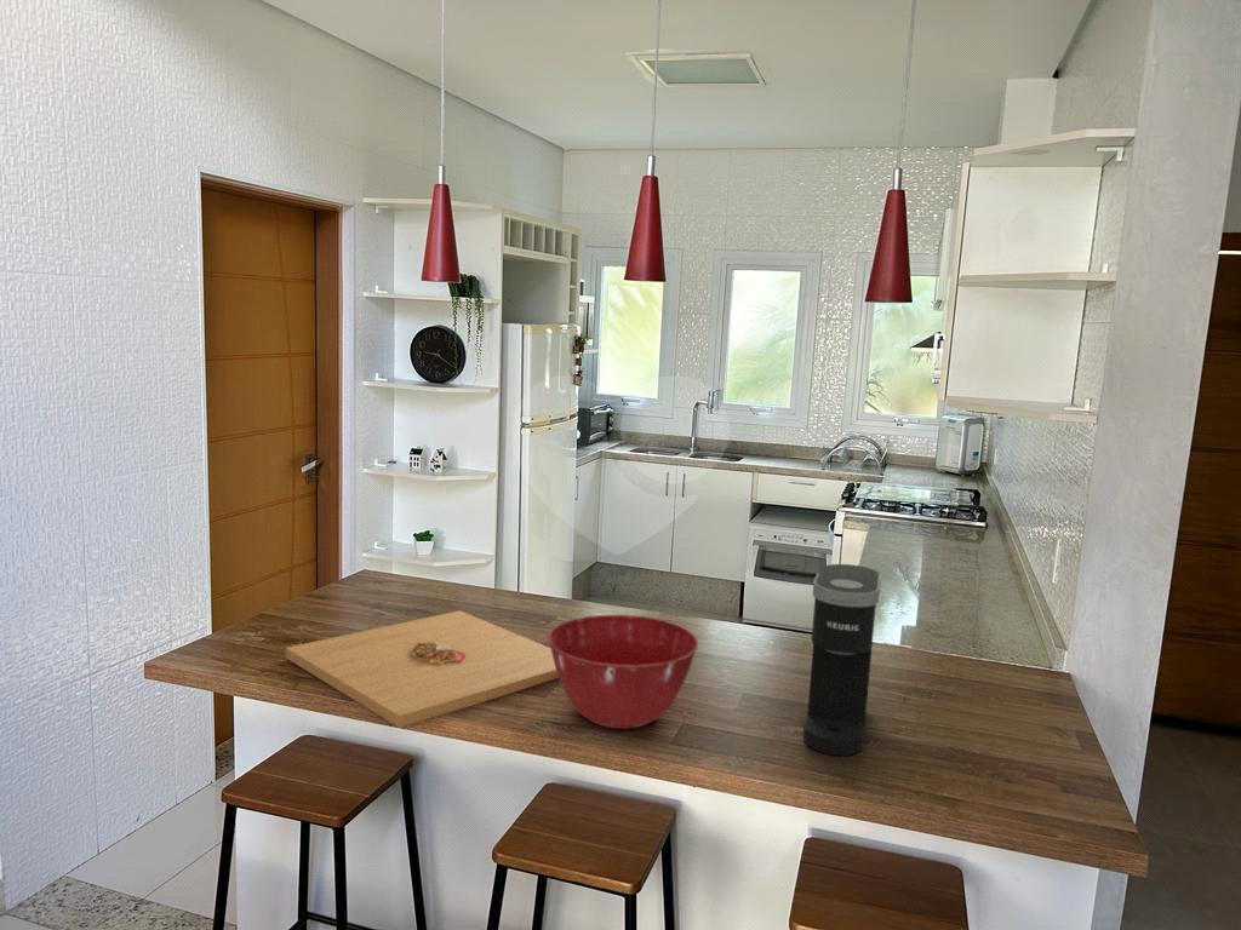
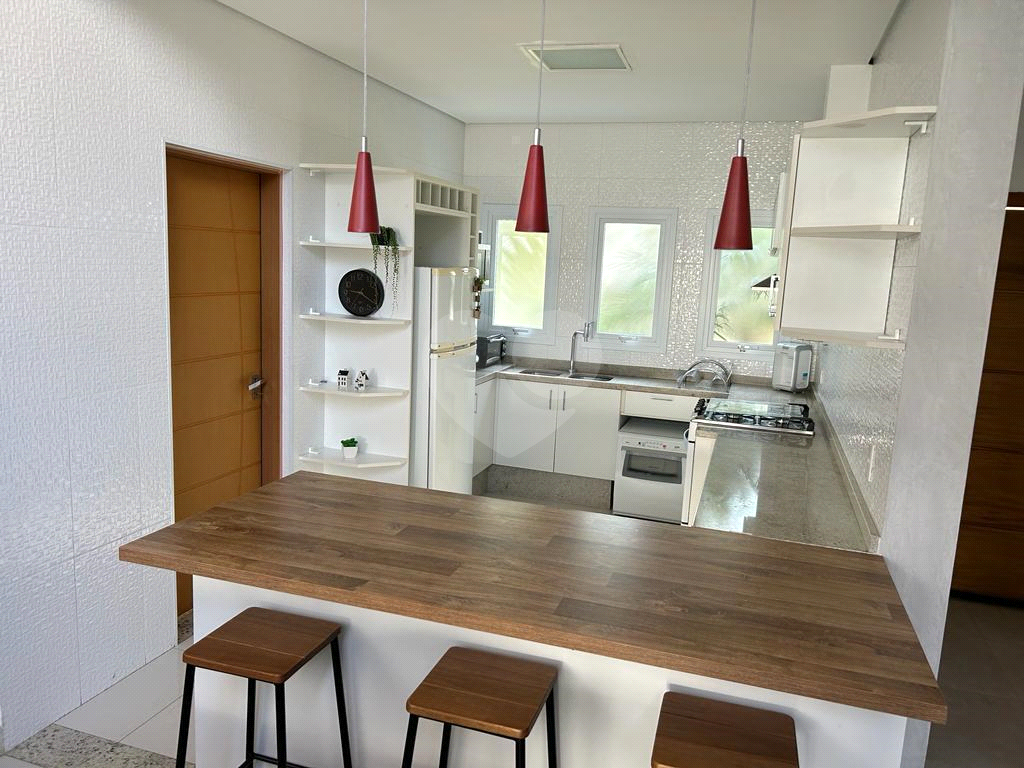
- coffee maker [802,563,882,757]
- mixing bowl [547,614,699,730]
- platter [285,609,559,729]
